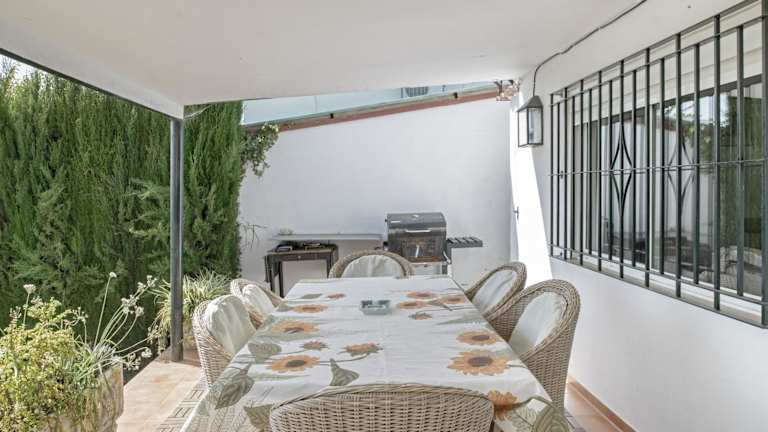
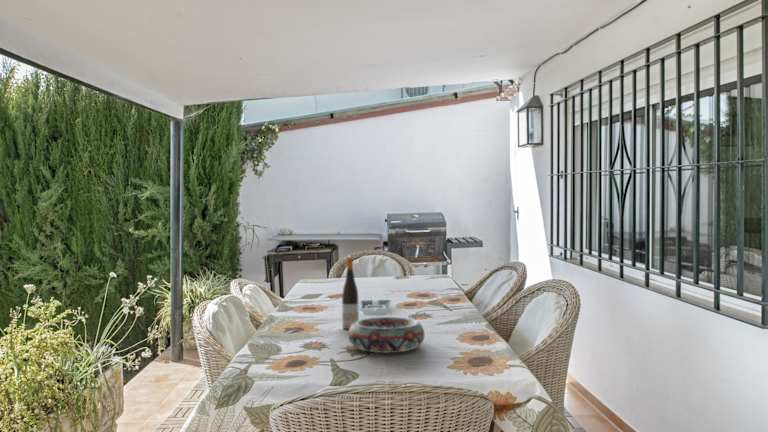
+ decorative bowl [347,316,426,354]
+ wine bottle [341,256,360,330]
